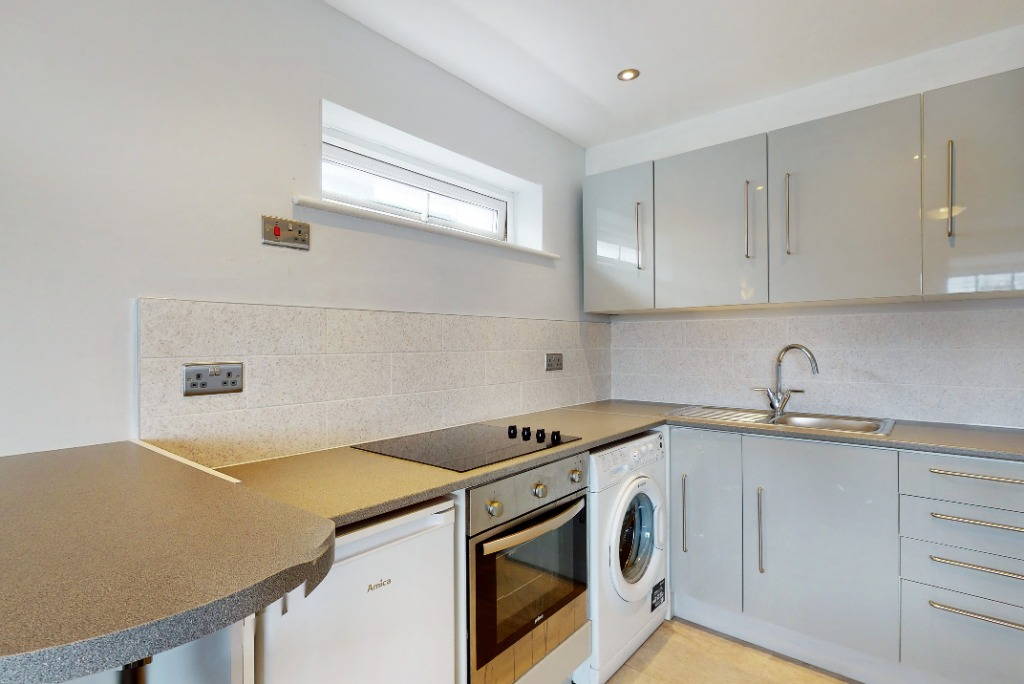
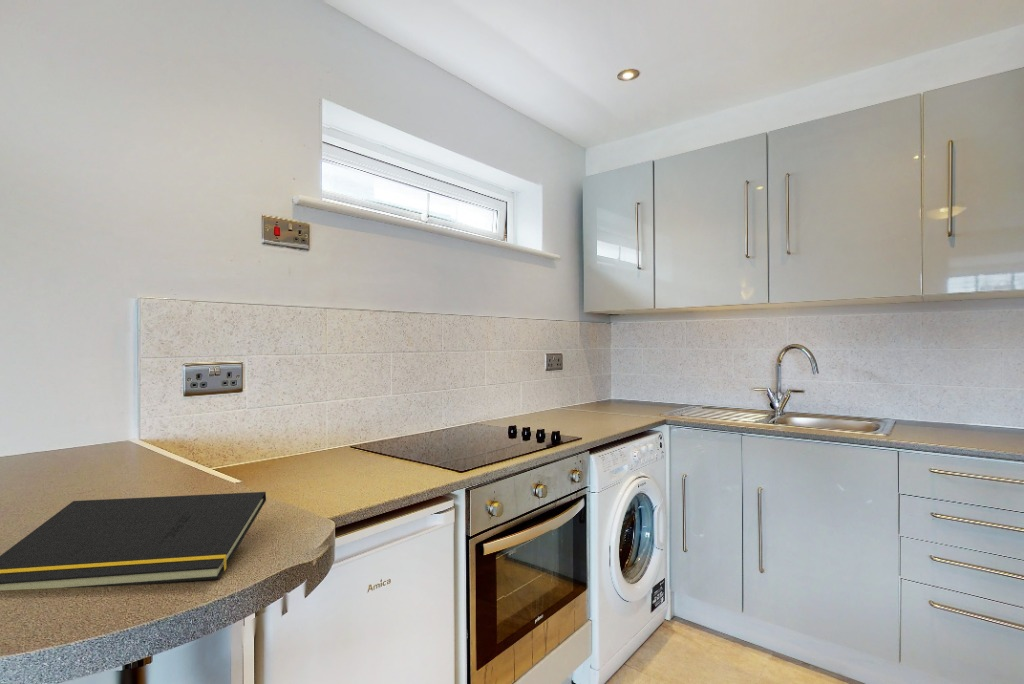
+ notepad [0,491,267,591]
